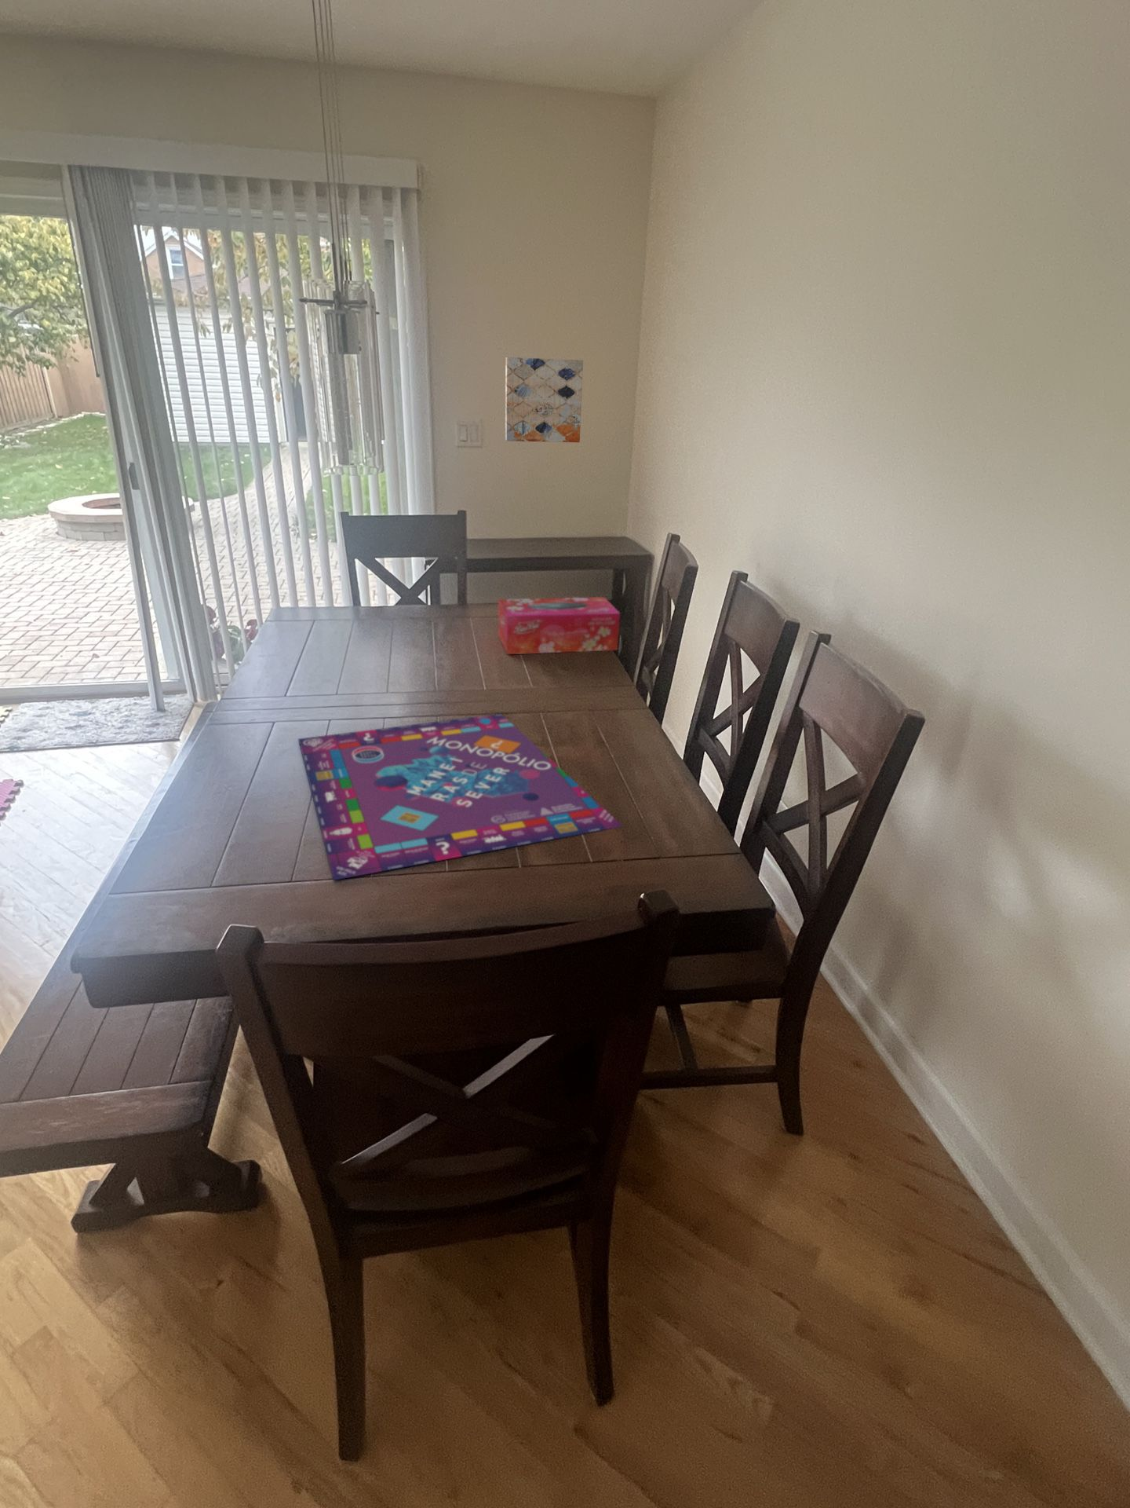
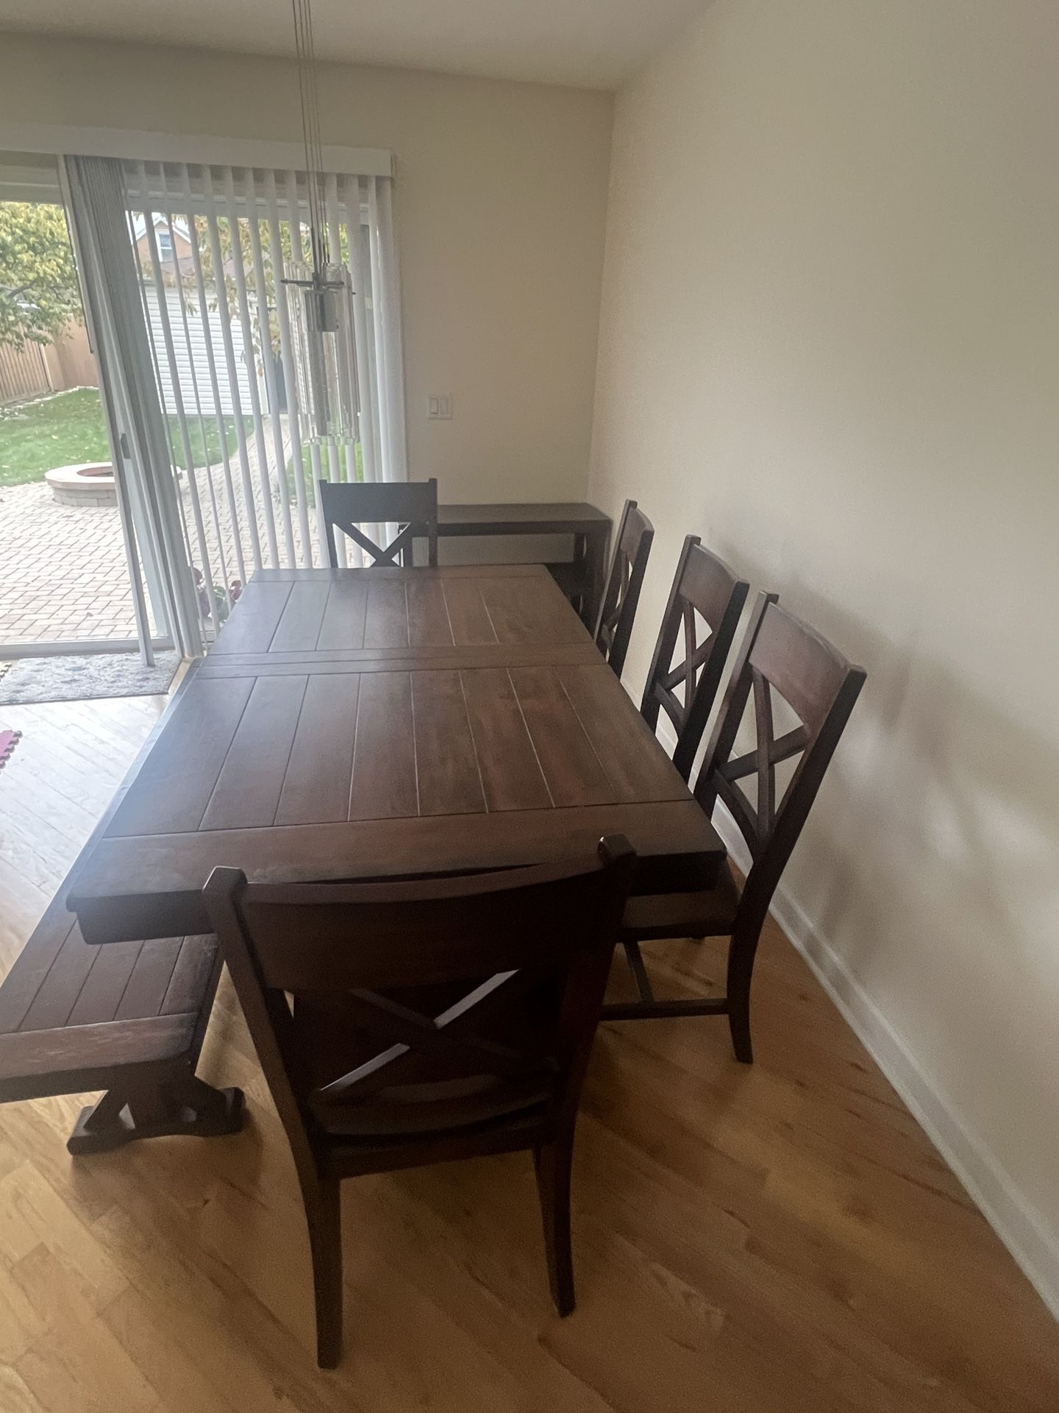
- gameboard [298,714,623,881]
- wall art [504,356,584,443]
- tissue box [497,596,621,655]
